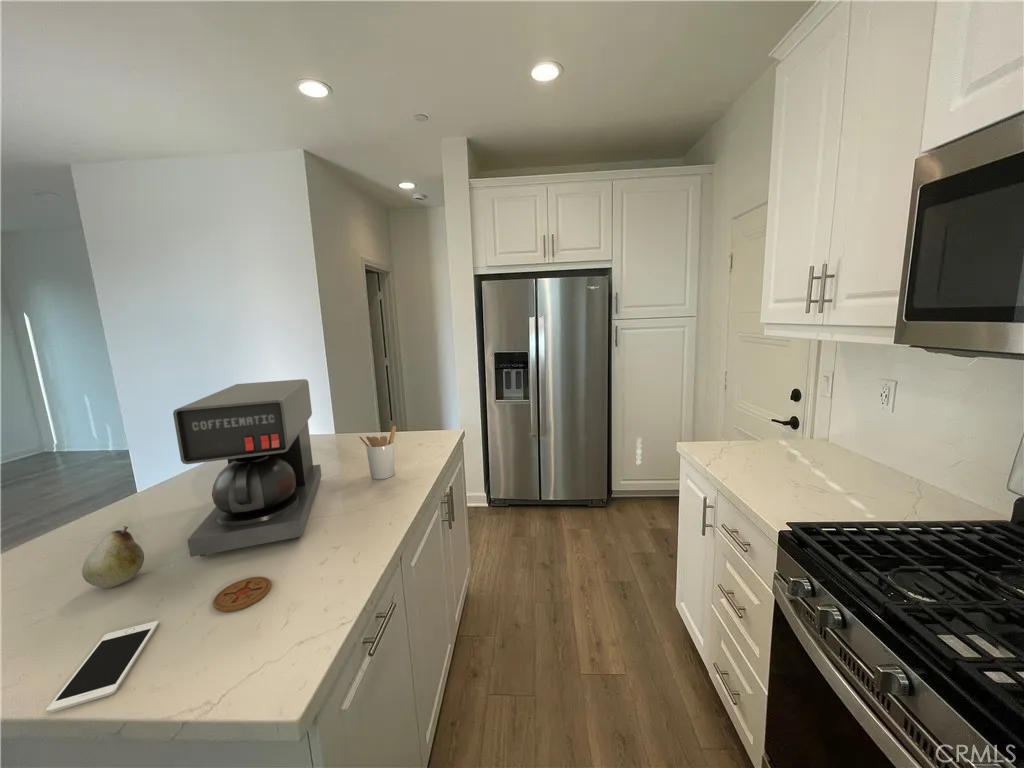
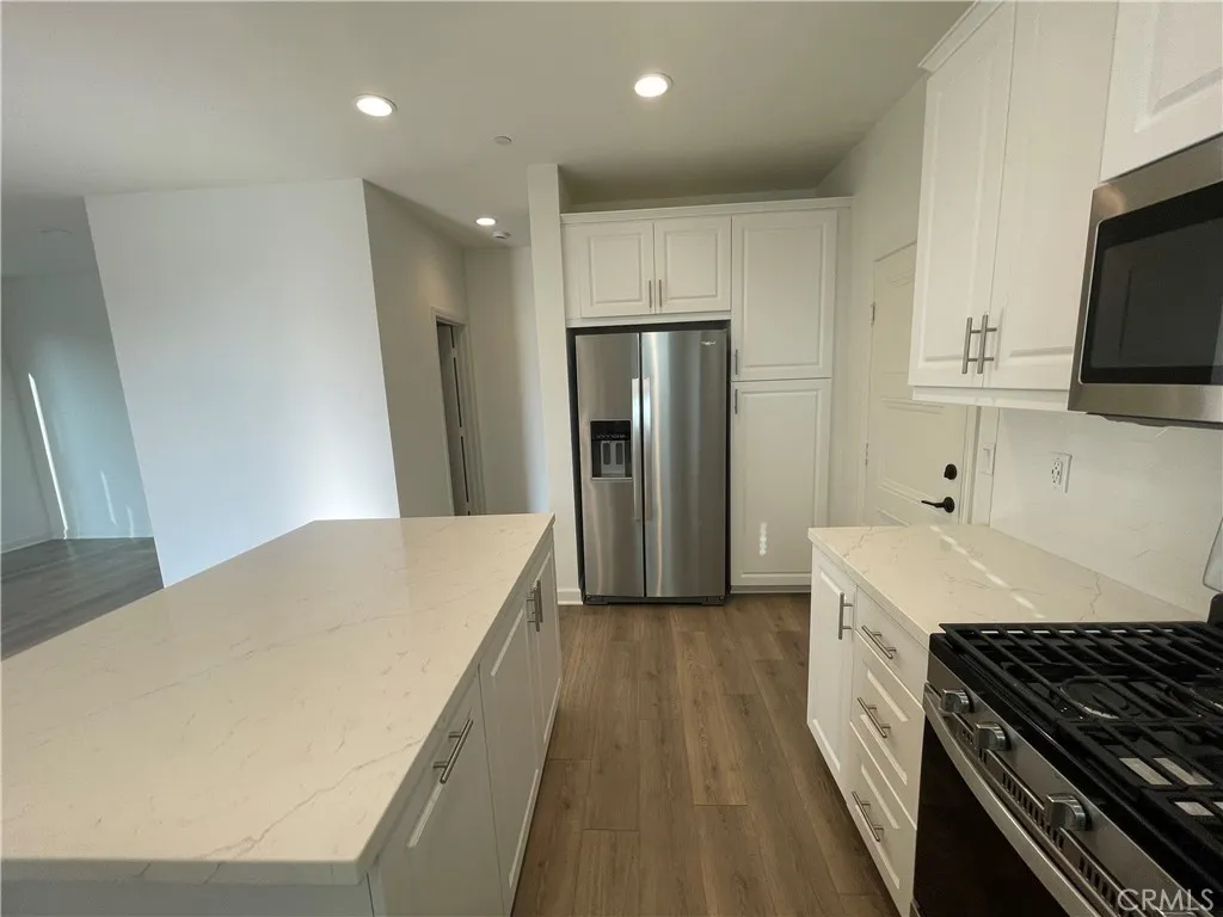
- coffee maker [172,378,322,558]
- cell phone [46,620,160,714]
- utensil holder [358,425,397,480]
- coaster [212,576,272,612]
- fruit [81,525,145,589]
